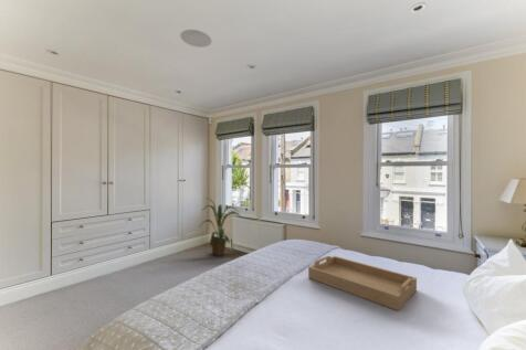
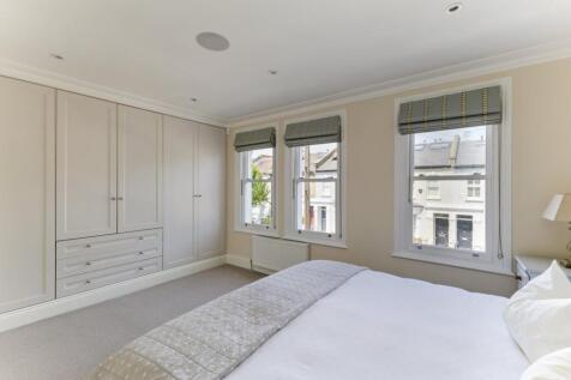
- house plant [199,197,243,257]
- serving tray [307,255,418,311]
